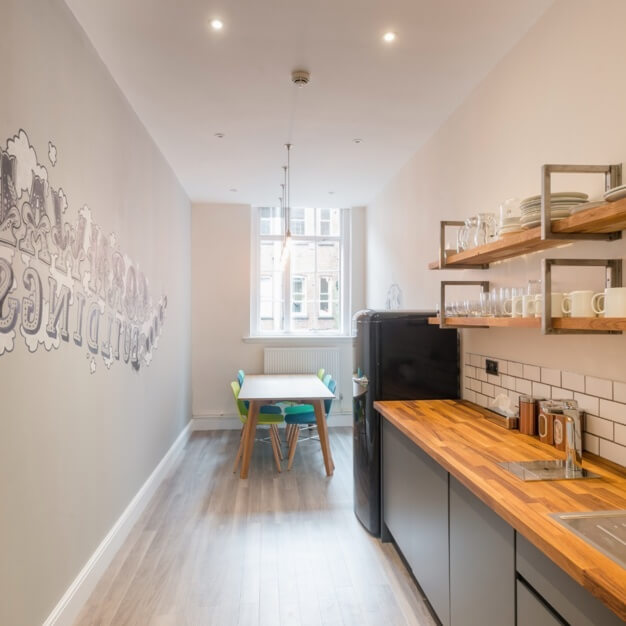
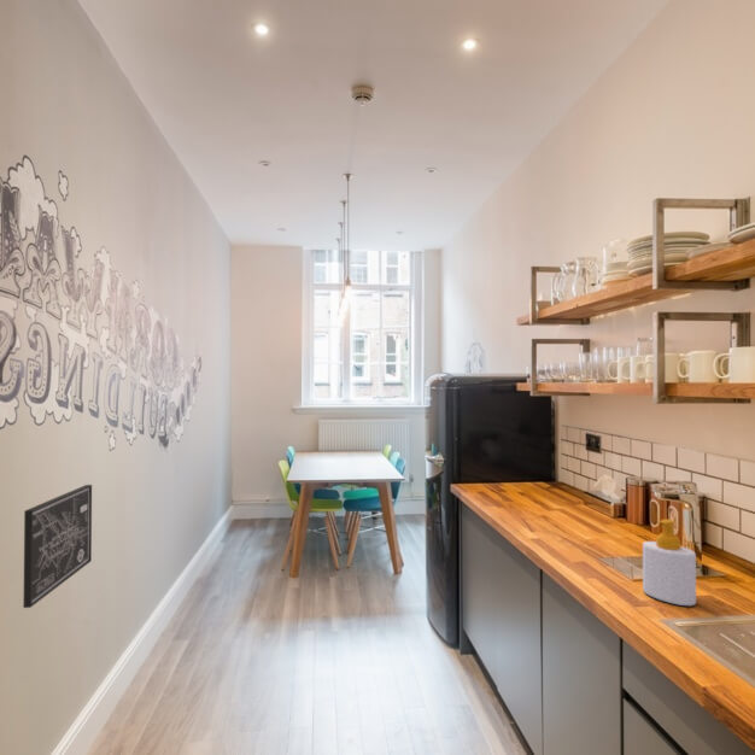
+ wall art [22,484,93,609]
+ soap bottle [642,519,697,607]
